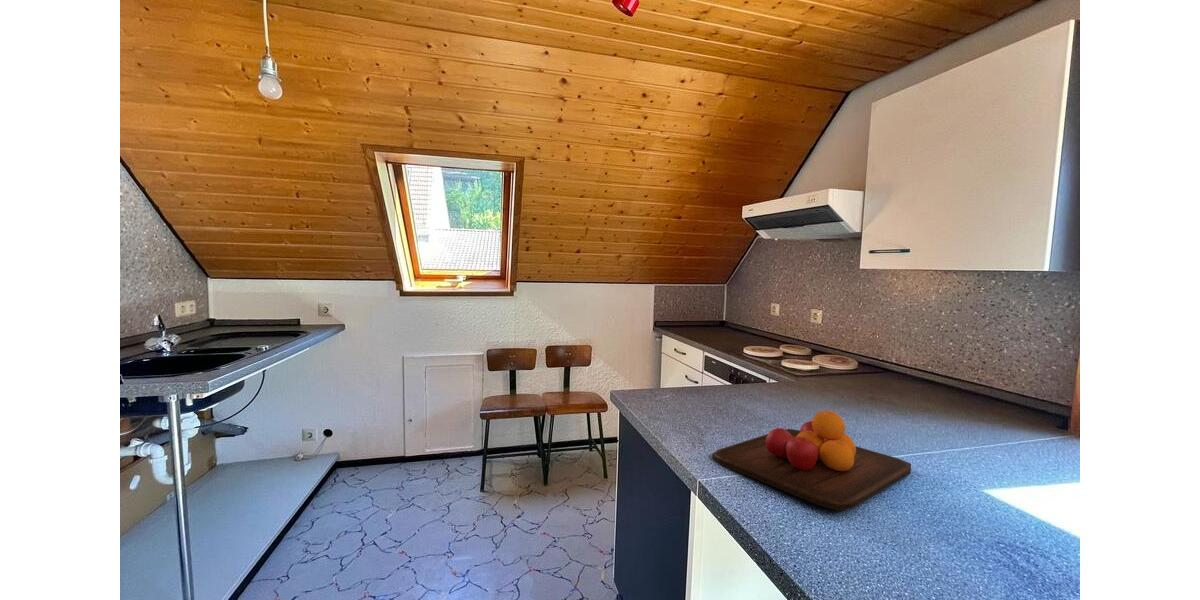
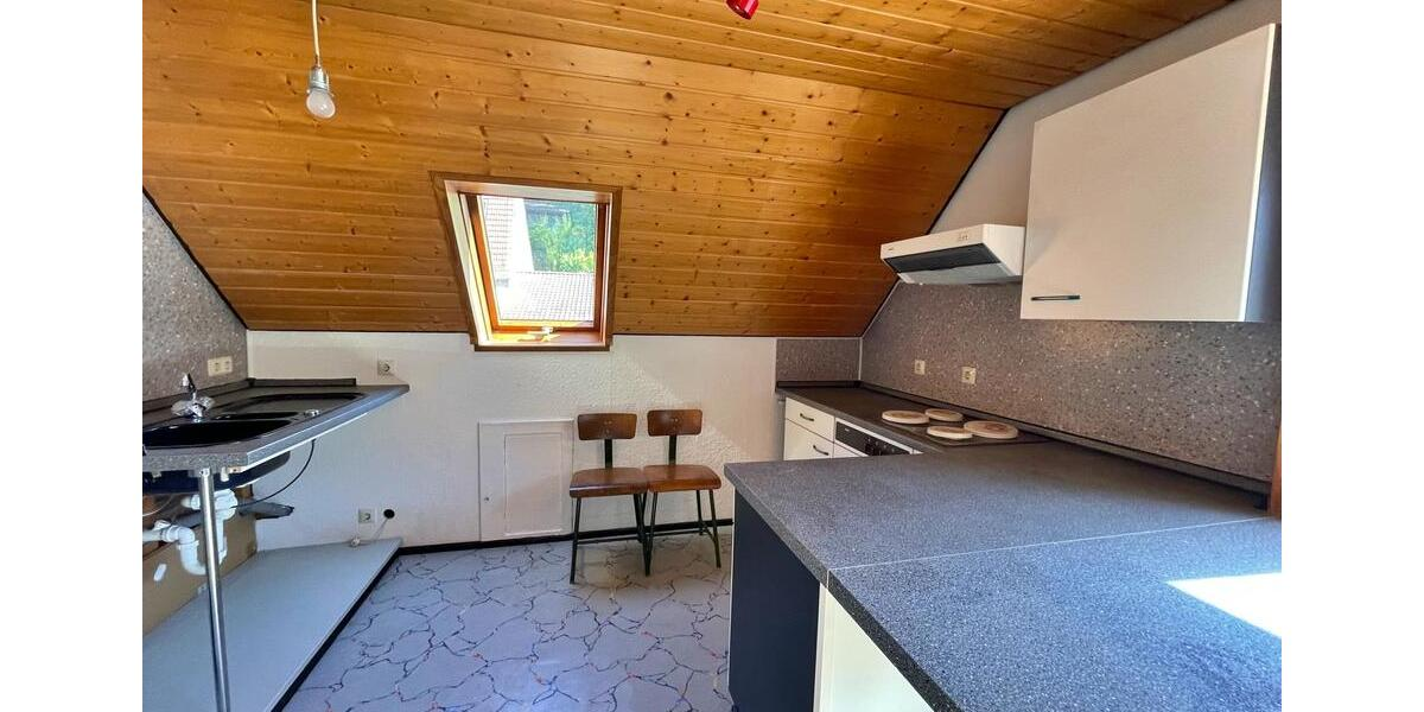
- chopping board [711,410,912,512]
